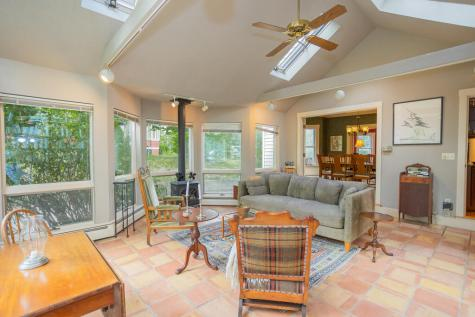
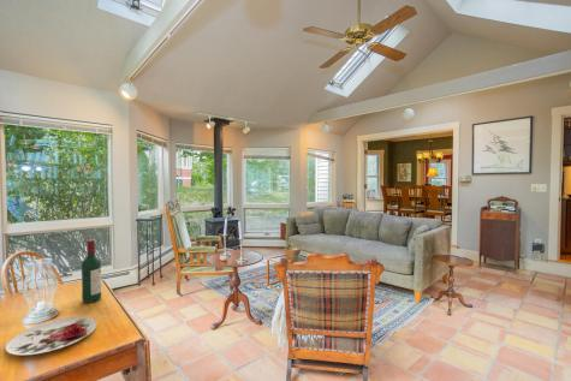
+ plate [5,316,97,357]
+ wine bottle [81,238,102,304]
